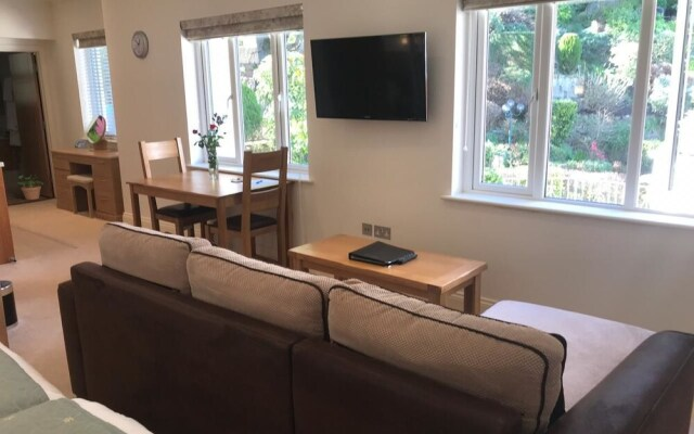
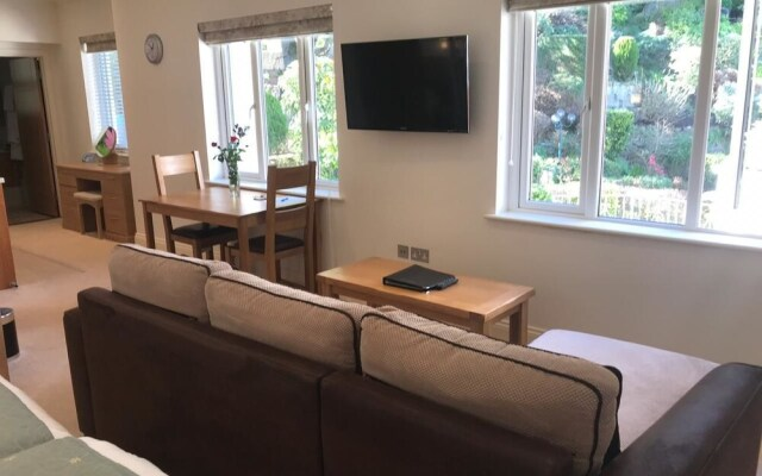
- potted plant [17,174,44,201]
